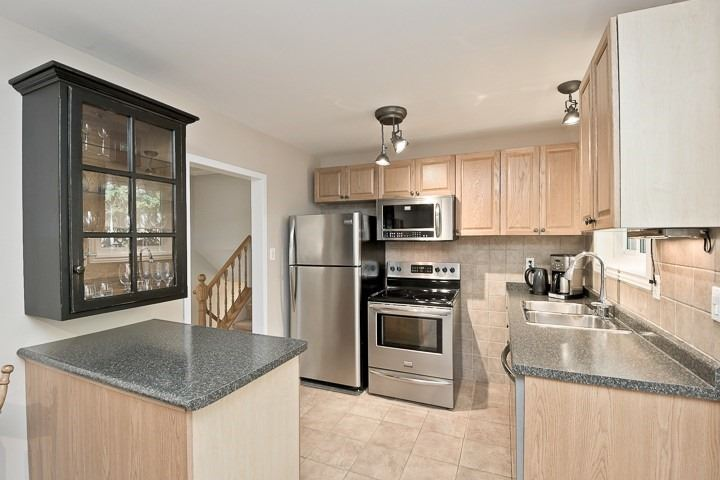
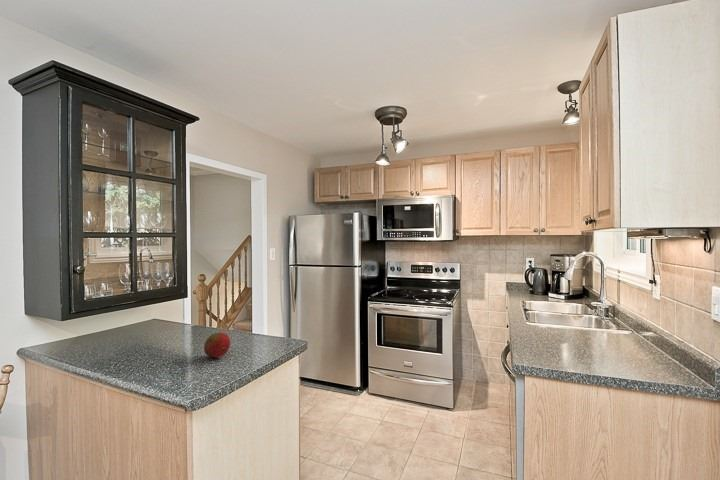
+ fruit [203,331,231,359]
